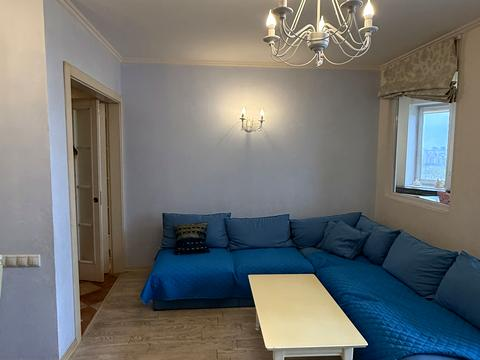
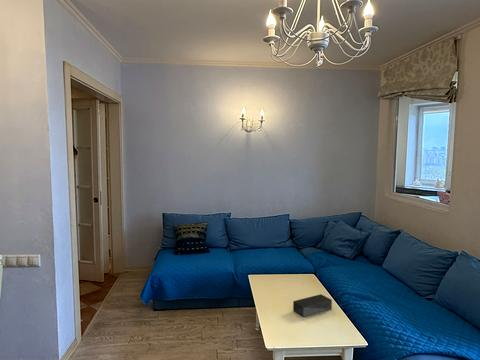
+ speaker [292,293,333,318]
